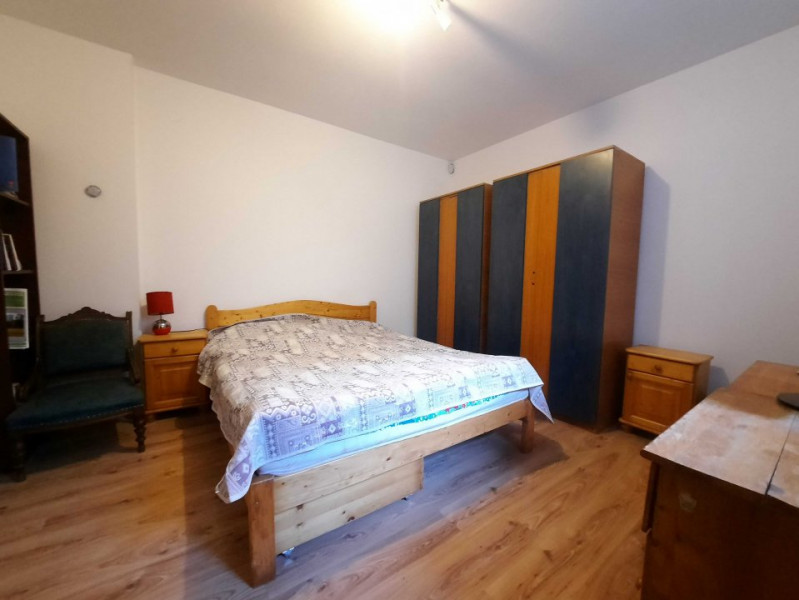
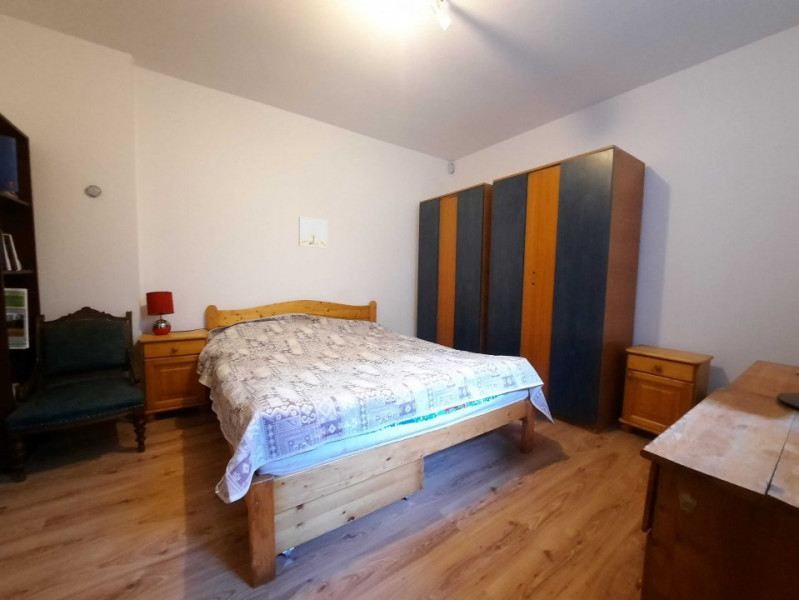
+ wall art [298,216,328,249]
